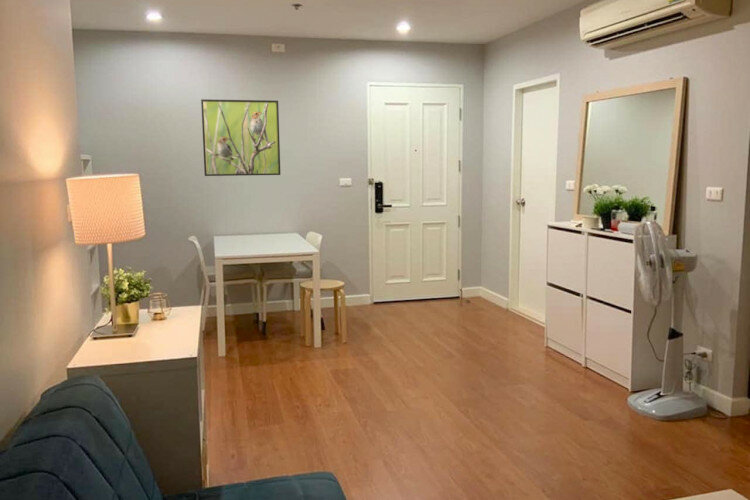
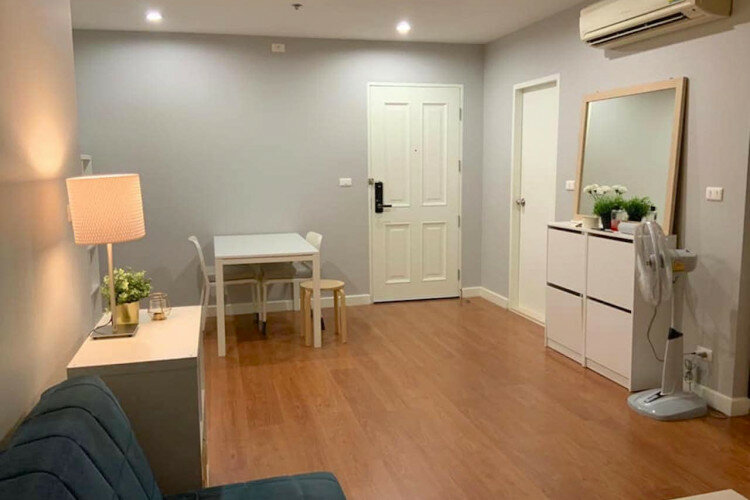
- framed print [200,98,282,177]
